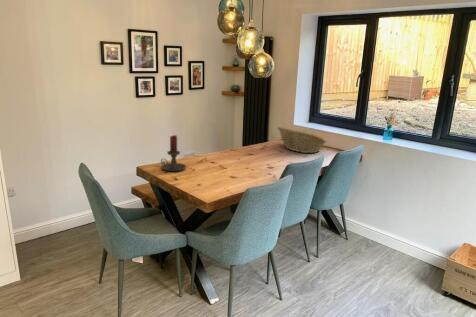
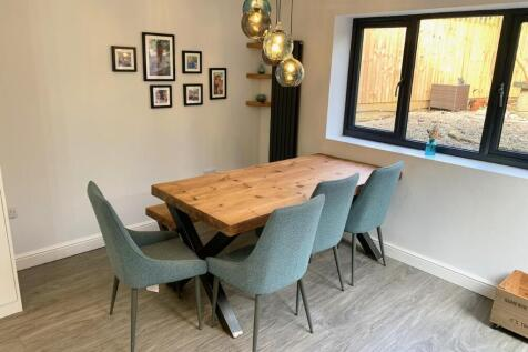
- candle holder [160,134,187,172]
- fruit basket [276,126,328,154]
